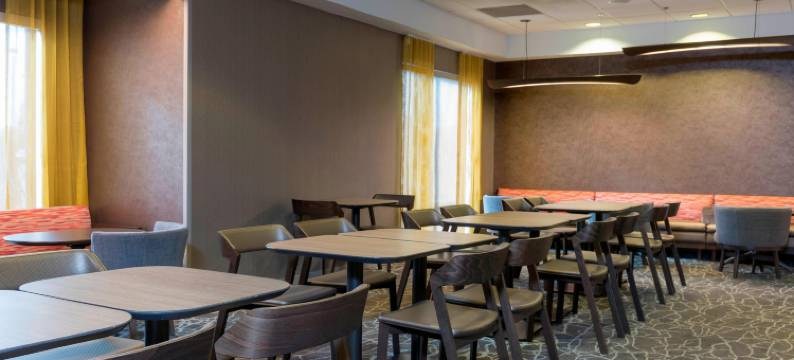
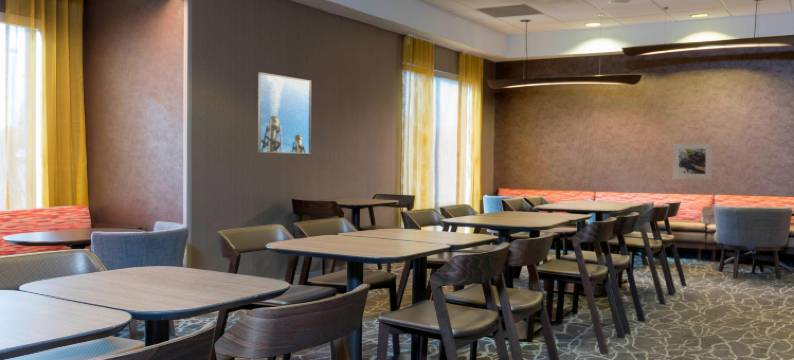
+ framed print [671,142,713,181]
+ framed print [257,71,312,155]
